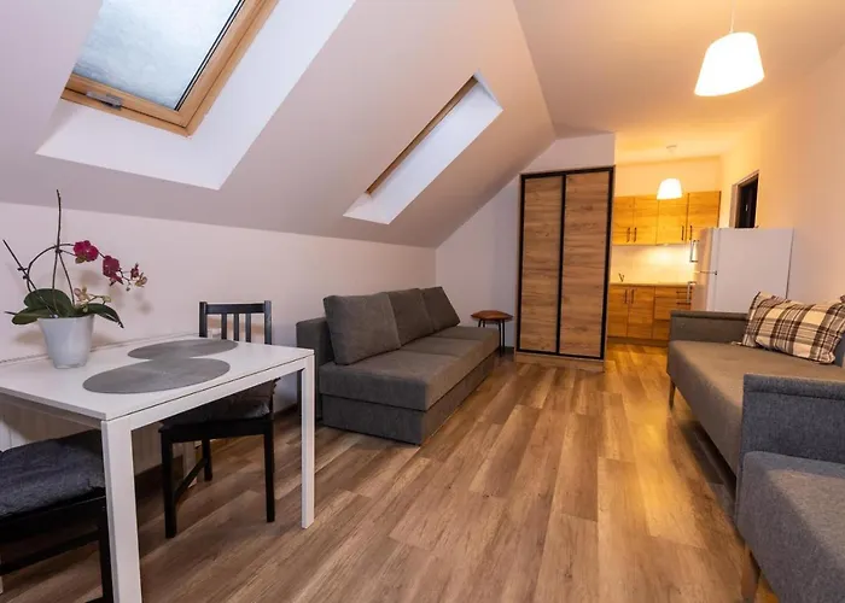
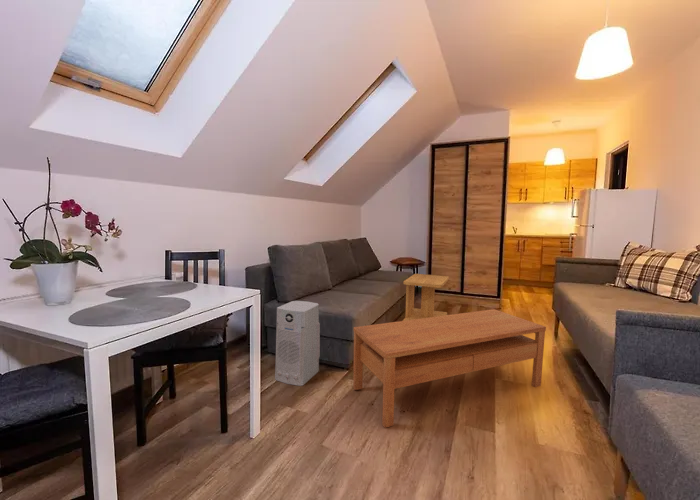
+ side table [402,273,450,321]
+ air purifier [274,300,321,387]
+ coffee table [352,308,547,429]
